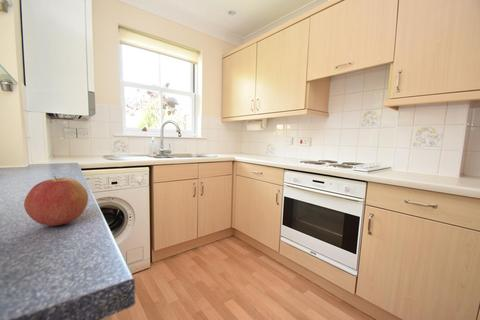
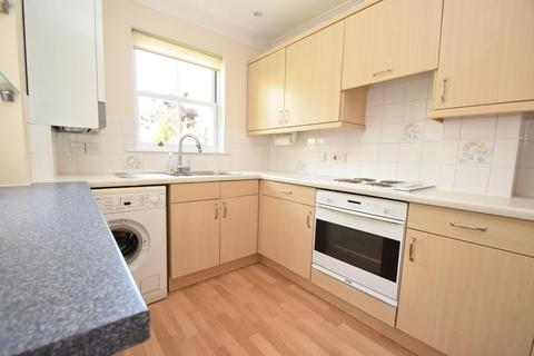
- apple [23,174,89,227]
